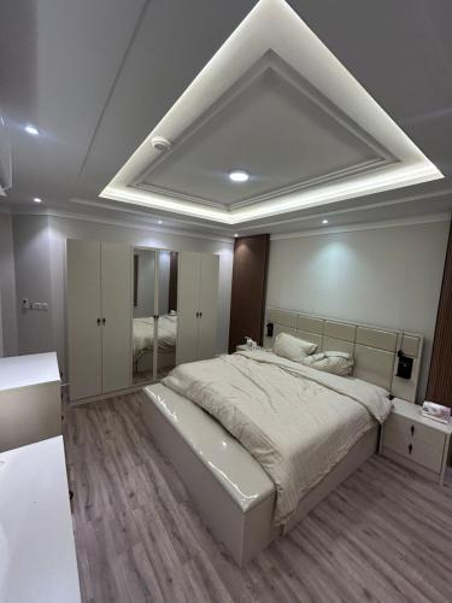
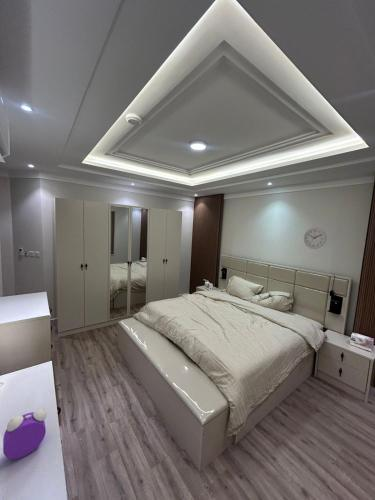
+ wall clock [303,227,327,250]
+ alarm clock [2,408,48,460]
